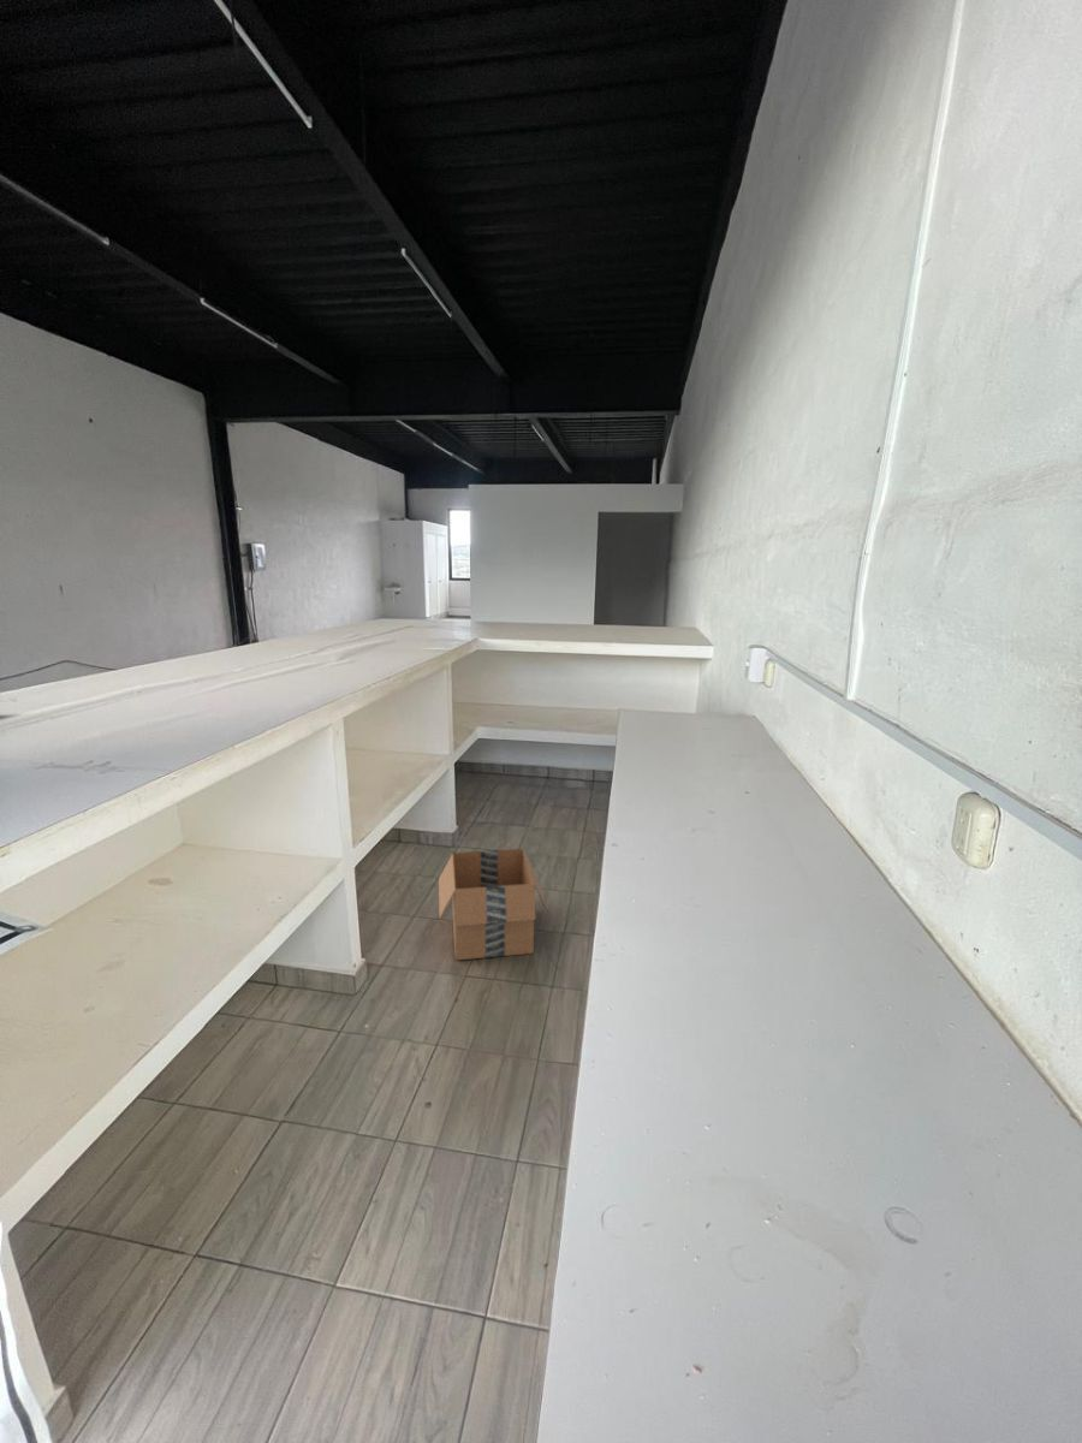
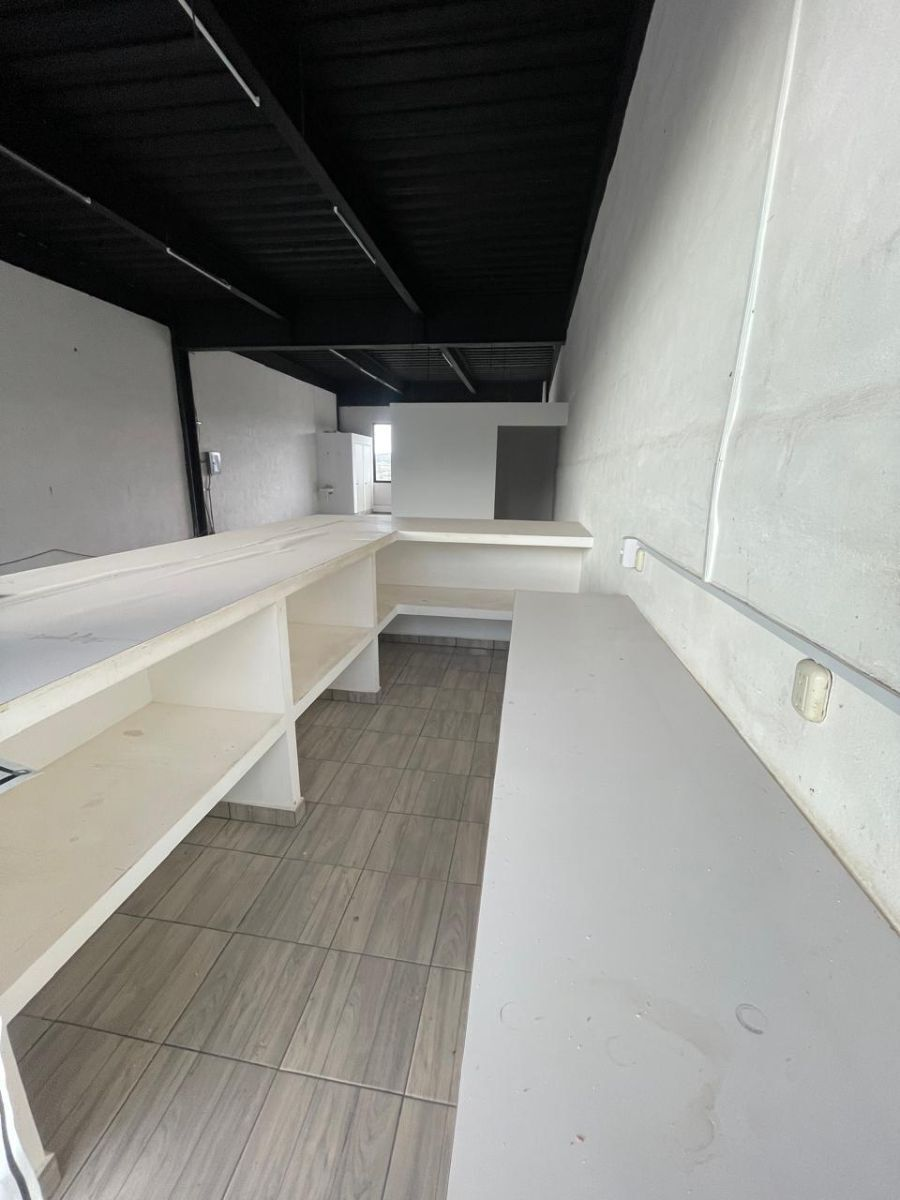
- cardboard box [438,848,549,961]
